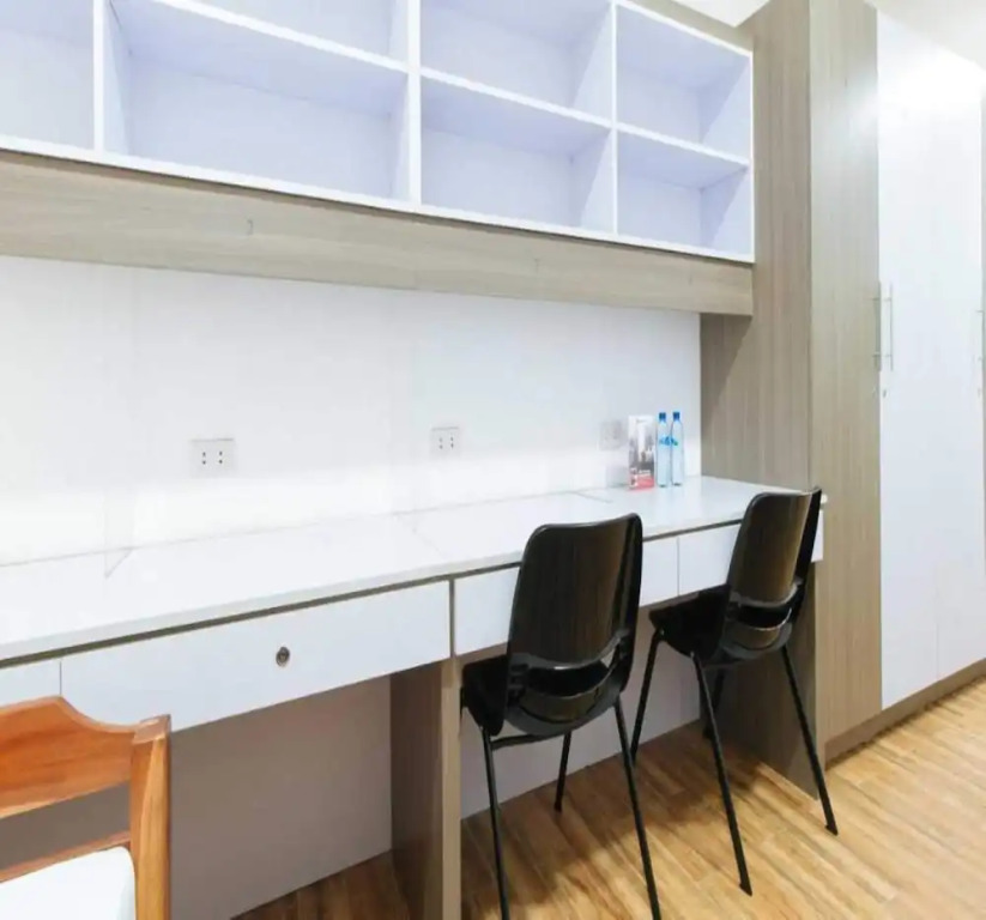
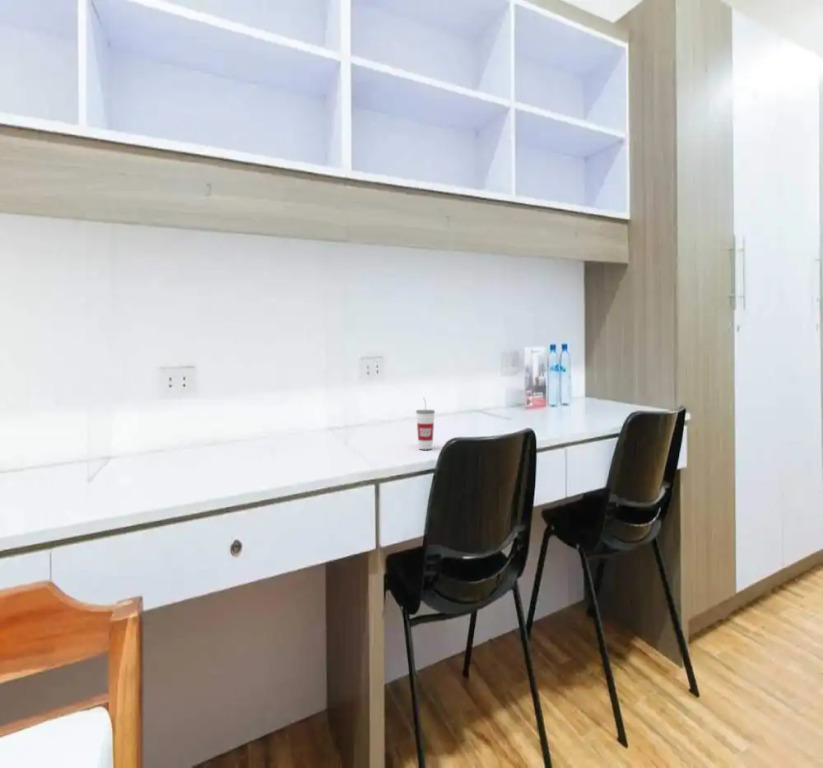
+ cup [415,396,436,450]
